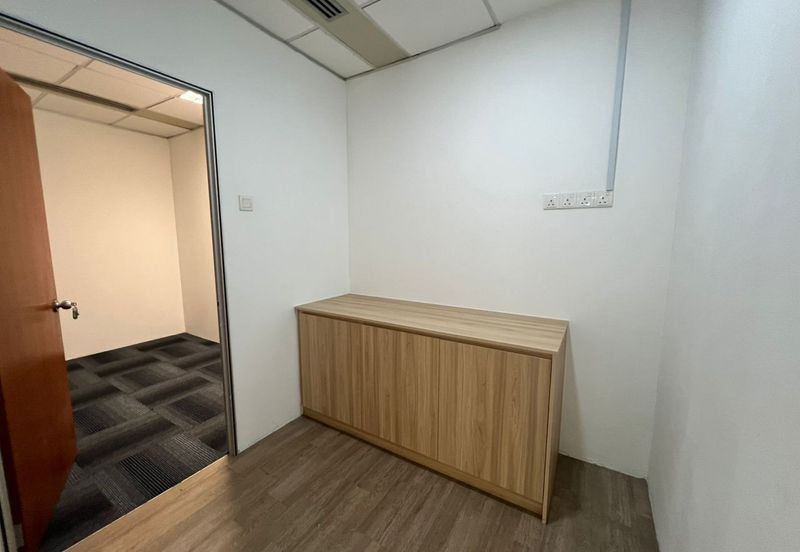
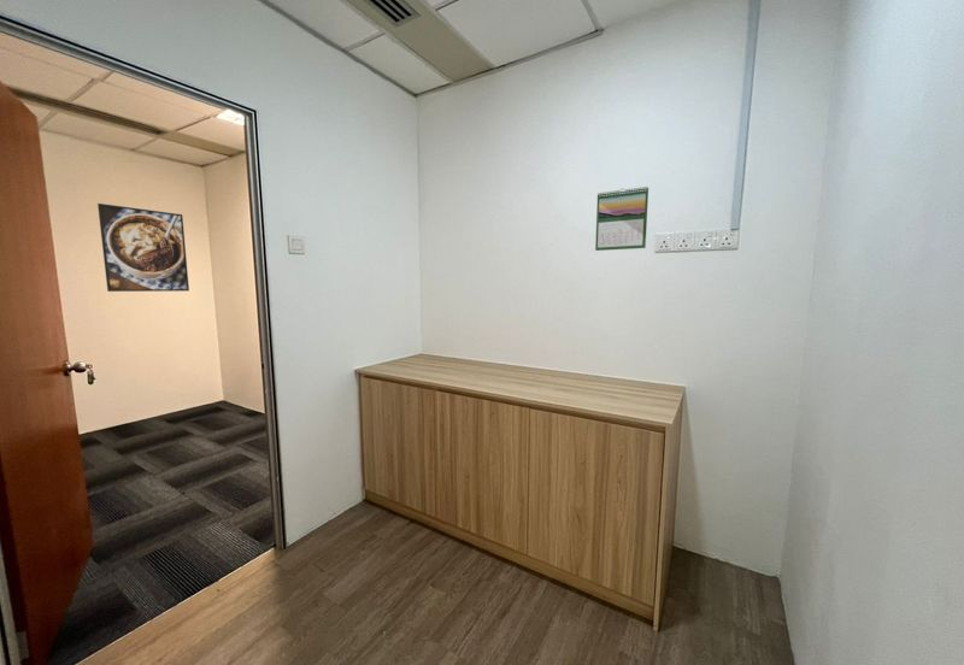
+ calendar [594,186,649,252]
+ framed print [96,202,190,293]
